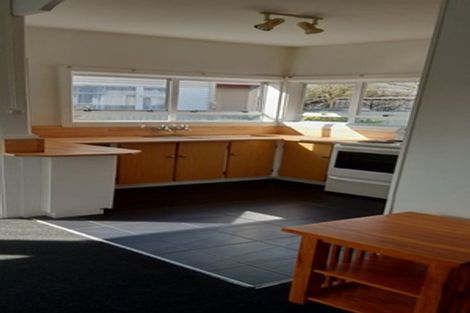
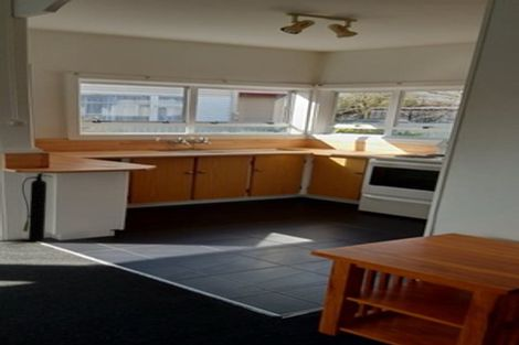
+ fire extinguisher [21,172,54,242]
